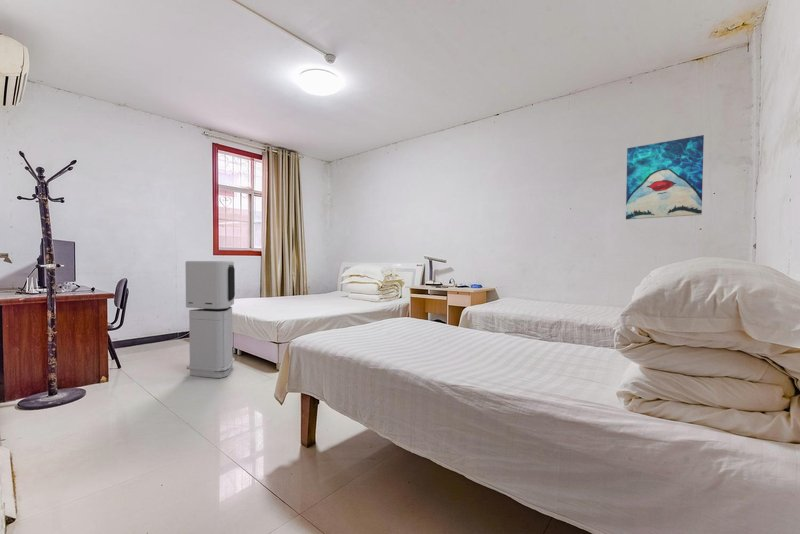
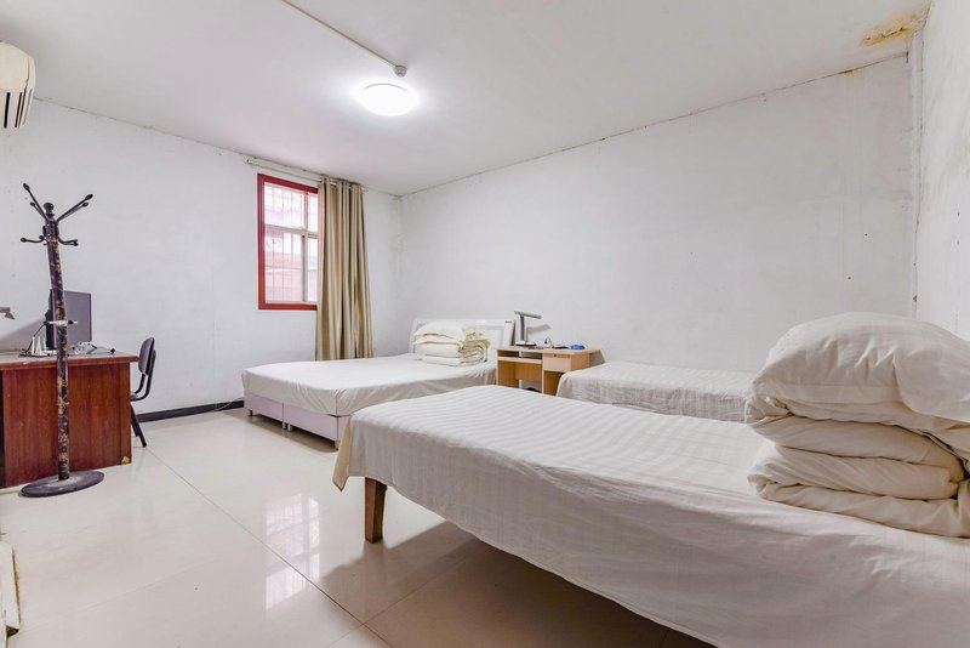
- wall art [625,134,705,220]
- air purifier [184,260,236,379]
